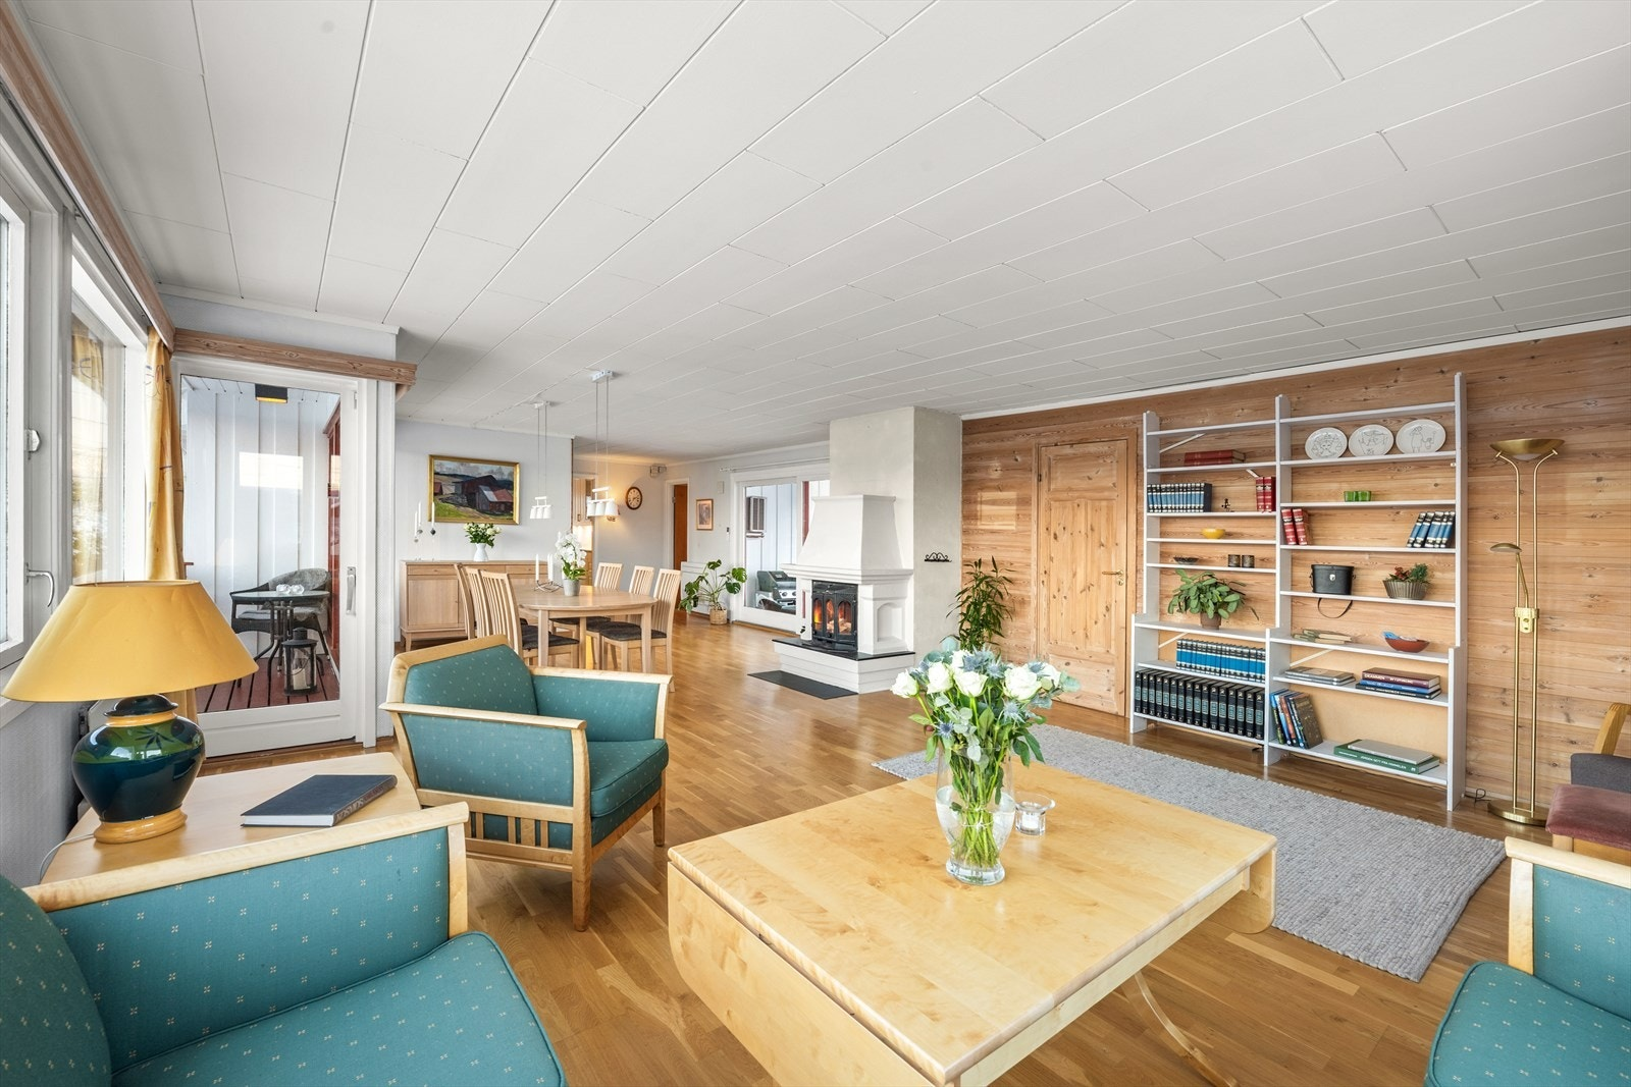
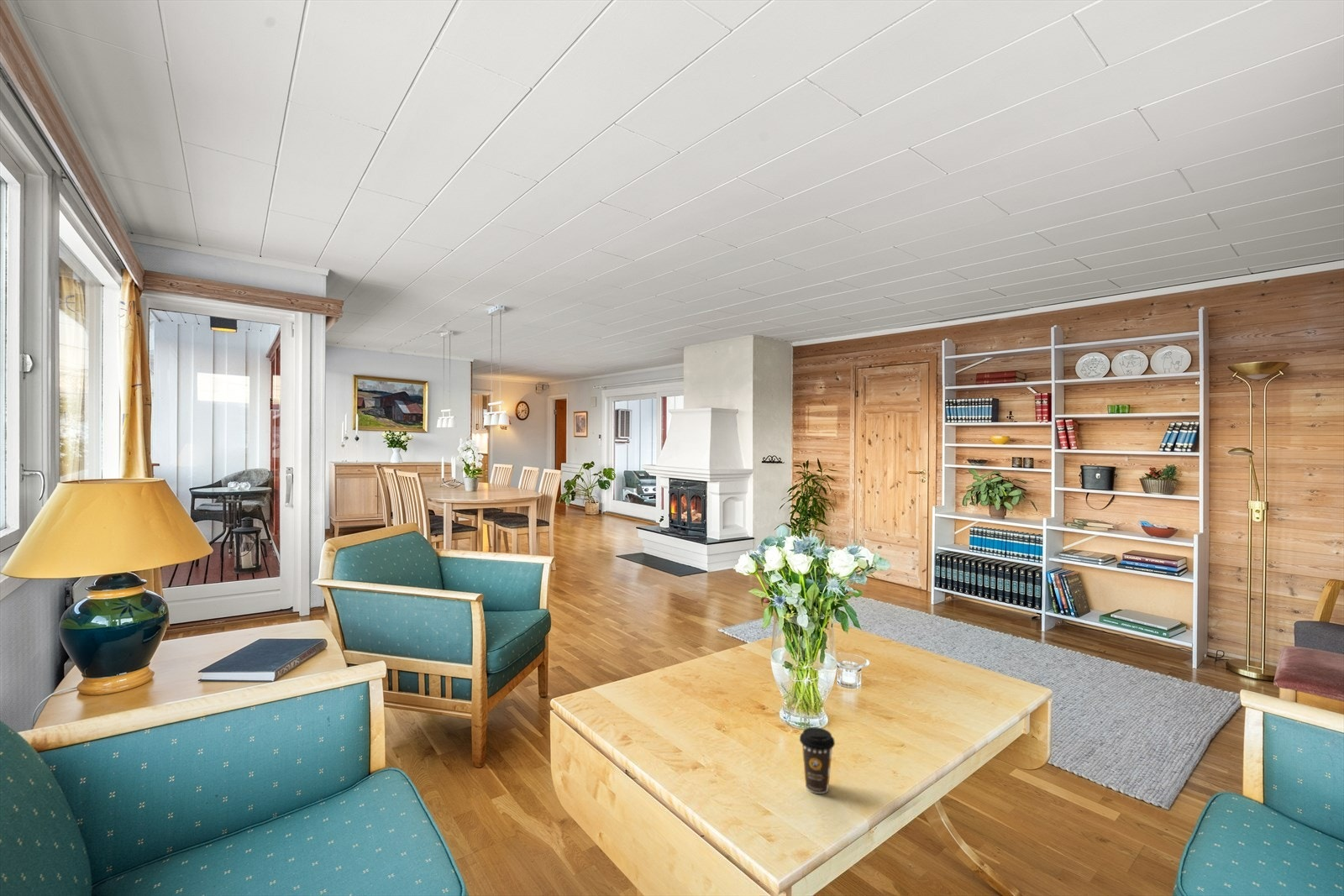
+ coffee cup [799,726,836,794]
